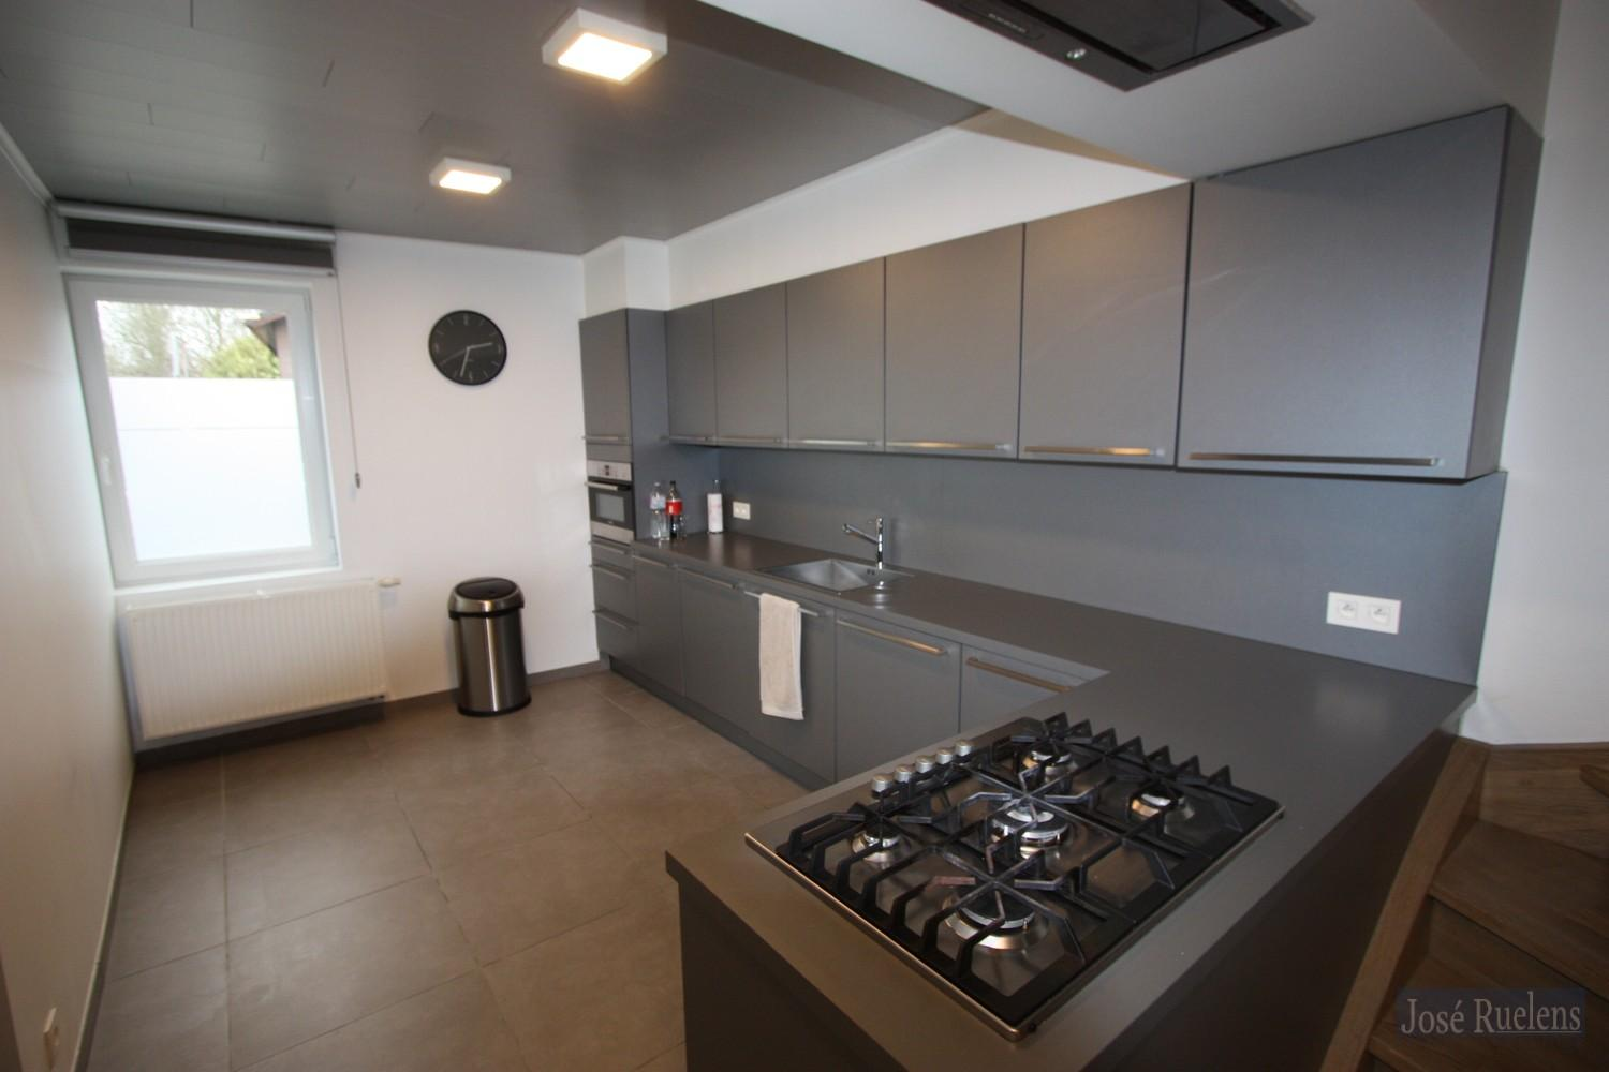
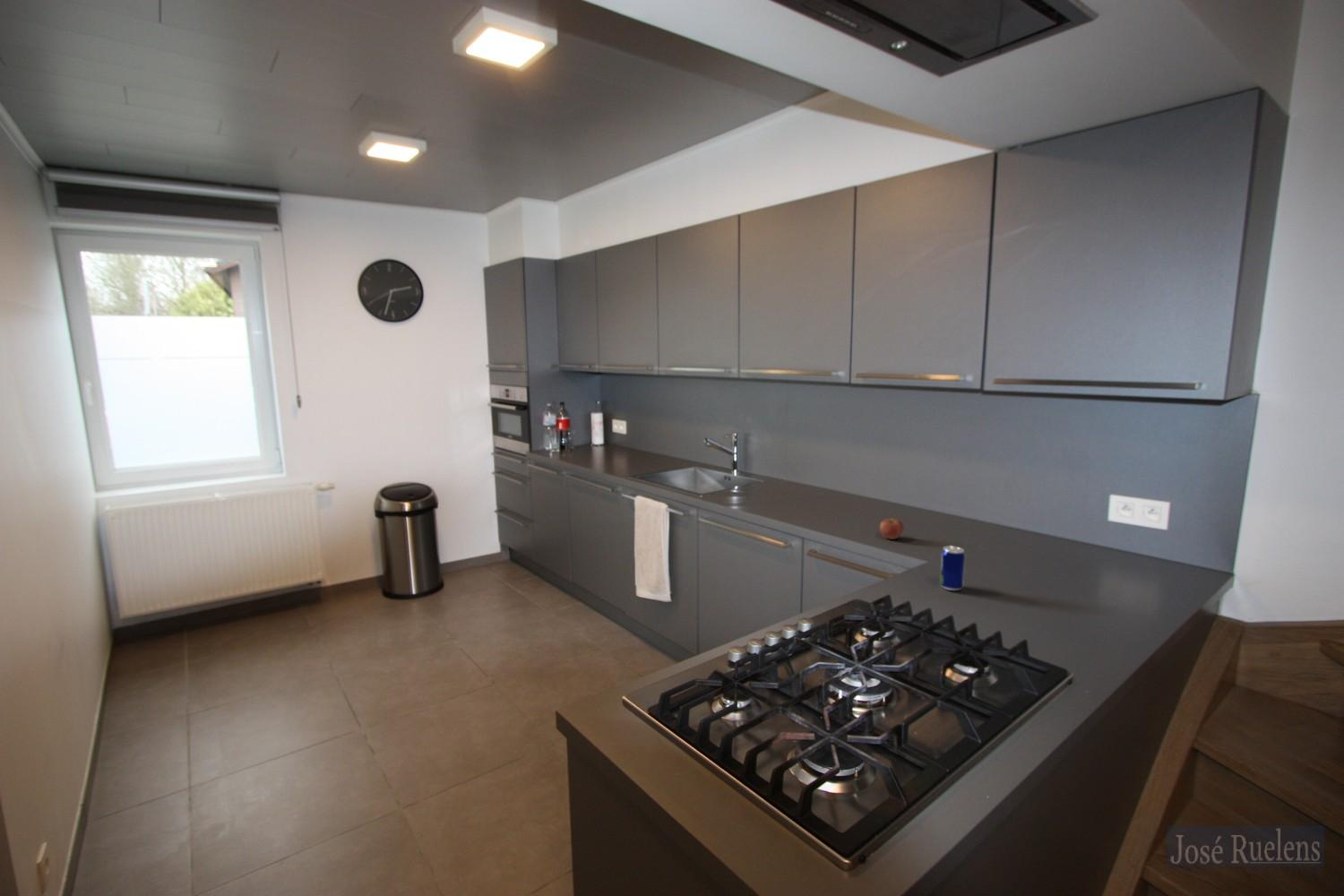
+ apple [879,518,905,540]
+ beer can [939,545,966,591]
